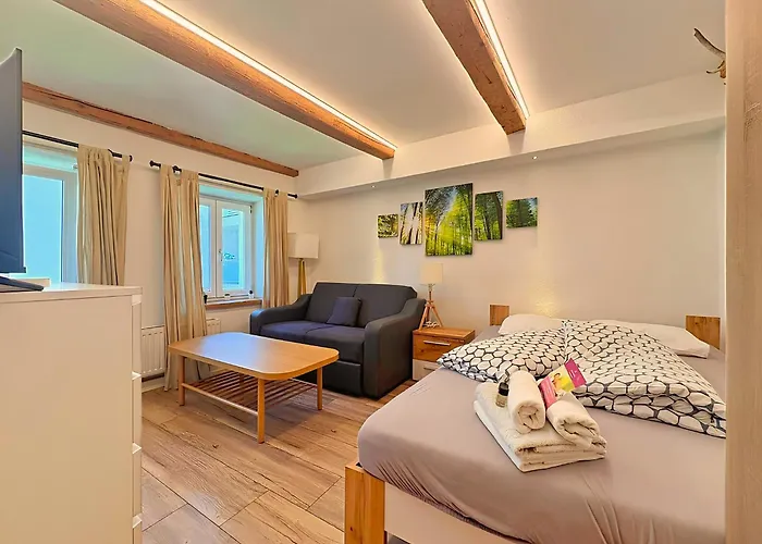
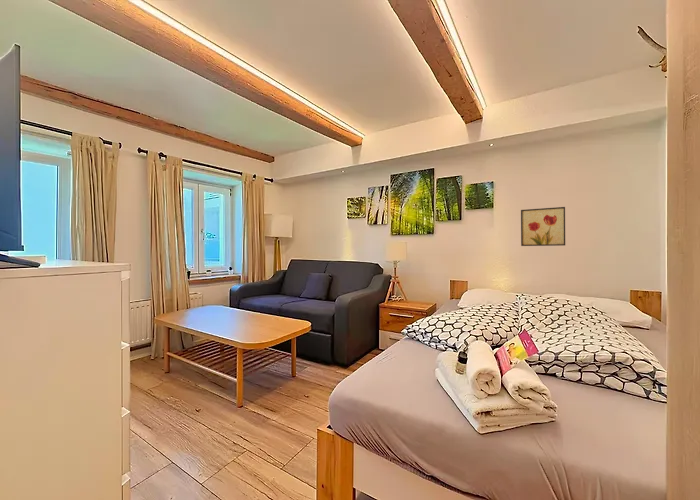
+ wall art [520,206,566,247]
